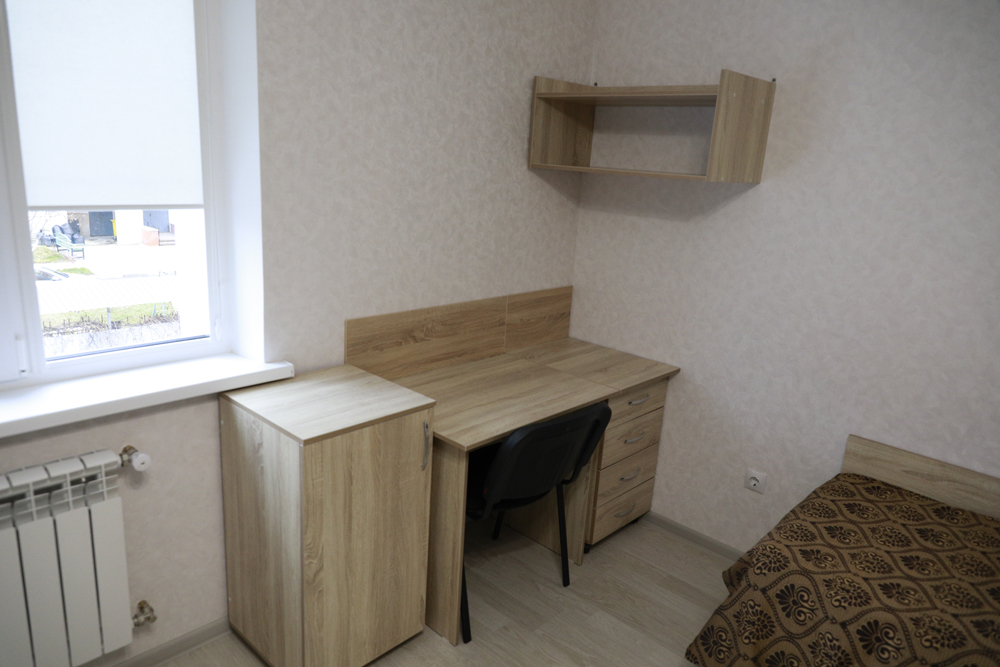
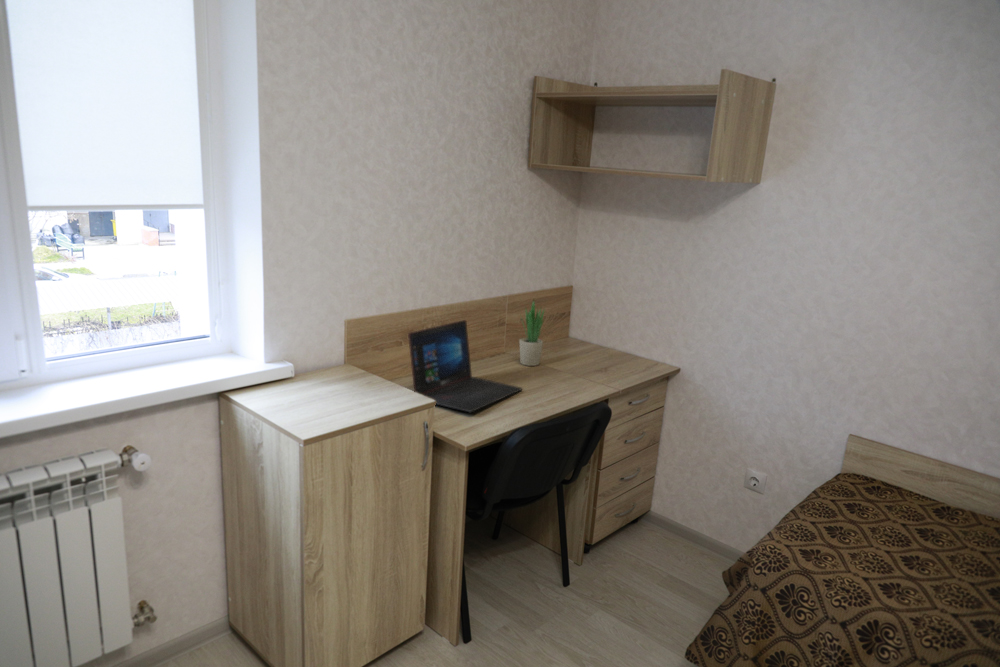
+ laptop [407,319,524,413]
+ potted plant [518,298,546,367]
